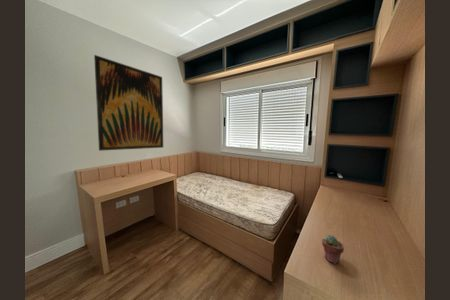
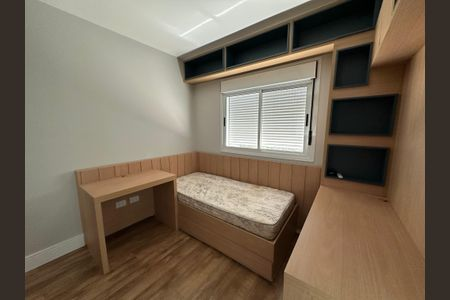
- wall art [93,54,164,152]
- potted succulent [321,234,345,265]
